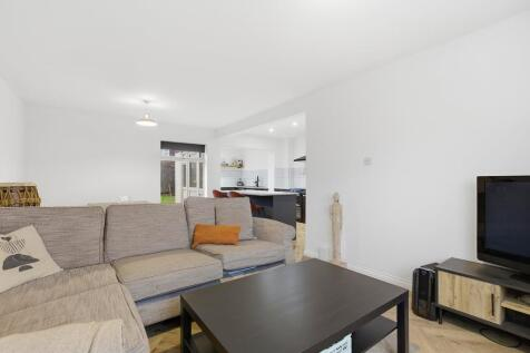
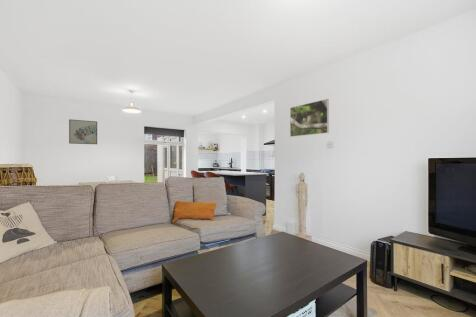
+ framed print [289,98,330,138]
+ wall art [68,119,98,145]
